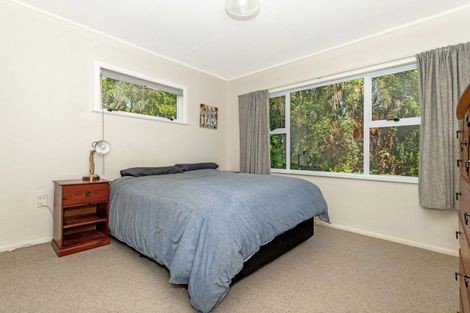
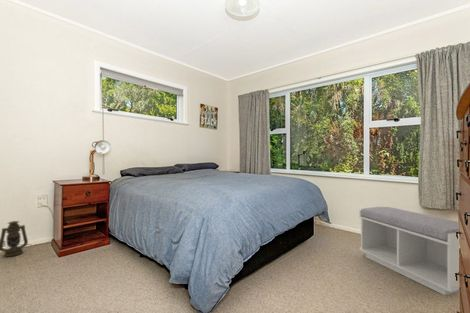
+ lantern [0,220,29,258]
+ bench [358,206,460,296]
